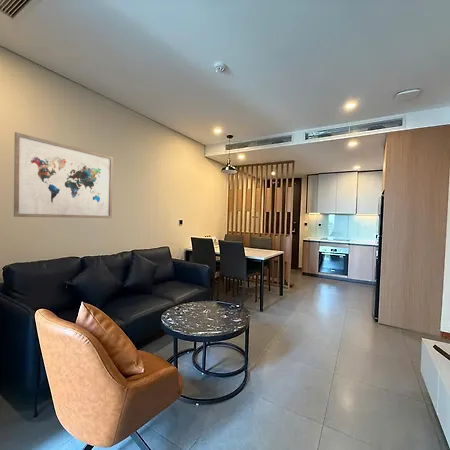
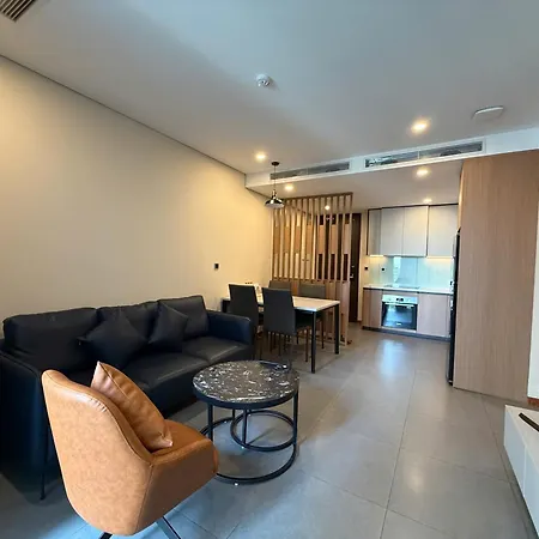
- wall art [13,131,114,219]
